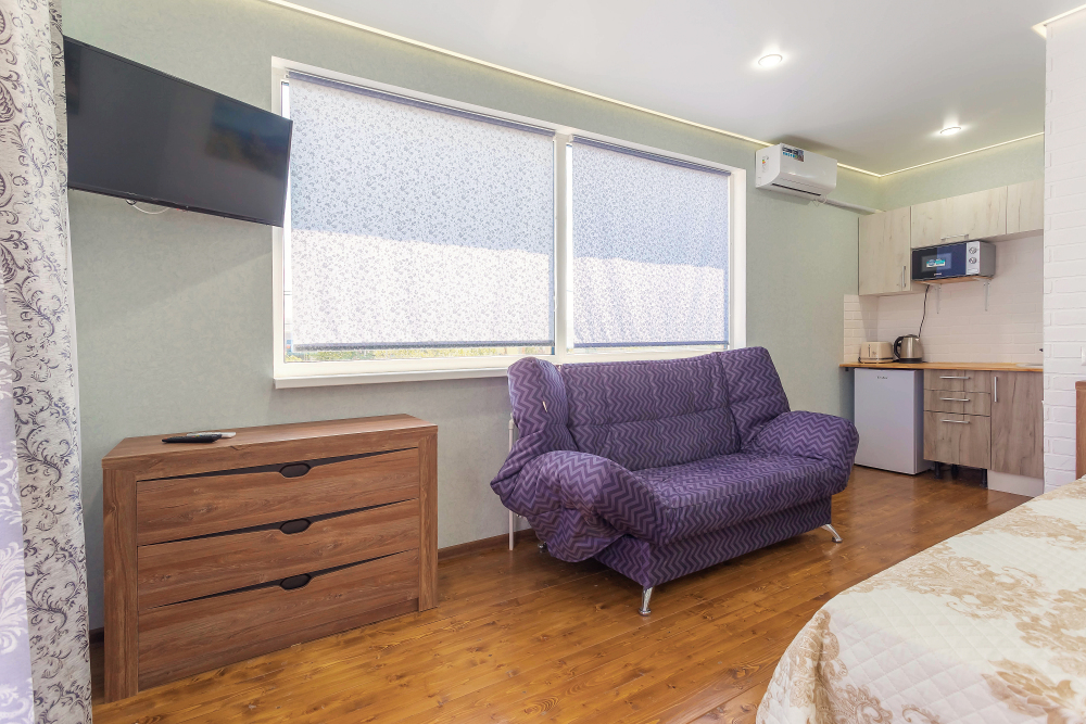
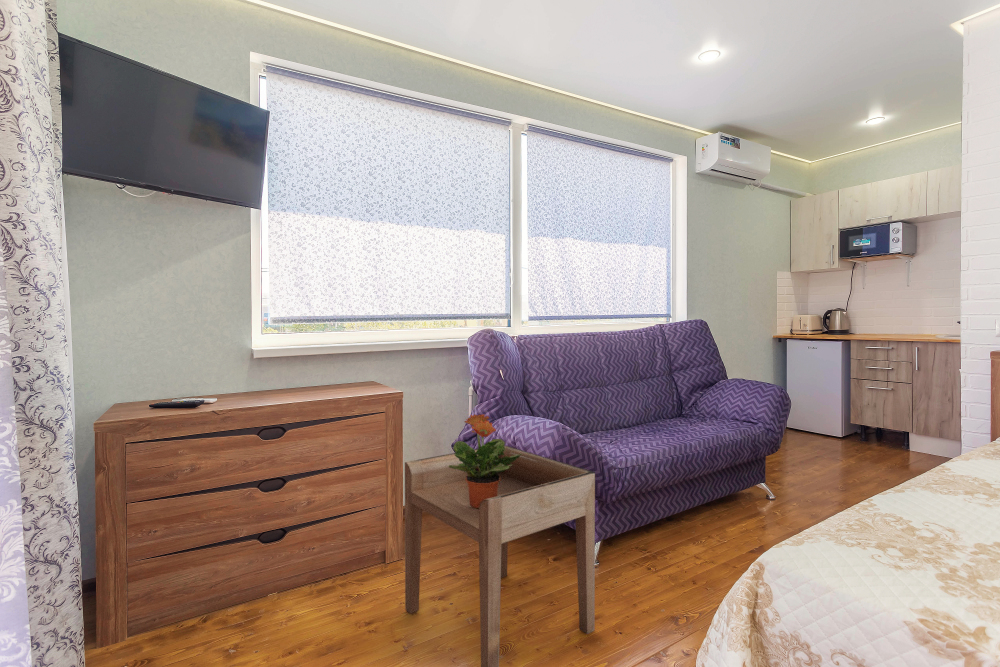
+ side table [404,444,596,667]
+ potted plant [449,413,522,508]
